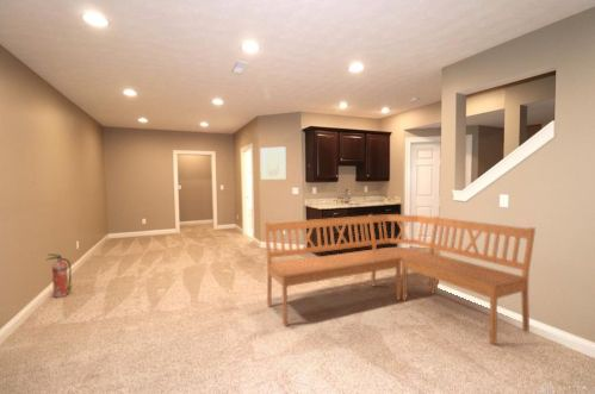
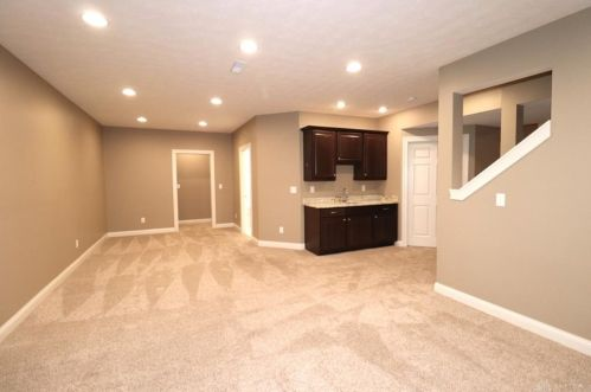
- bench [264,213,537,345]
- wall art [259,145,287,181]
- fire extinguisher [44,254,74,299]
